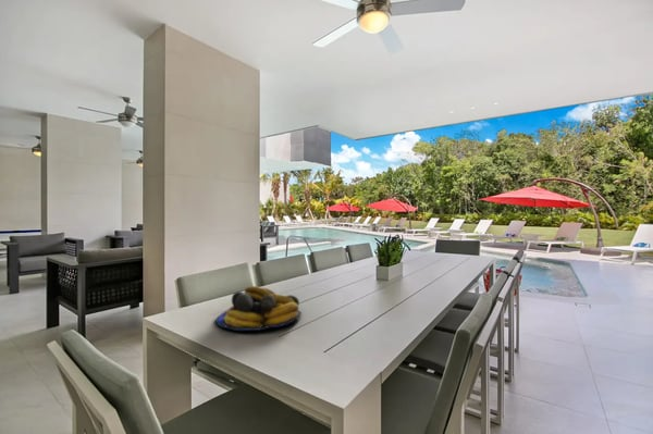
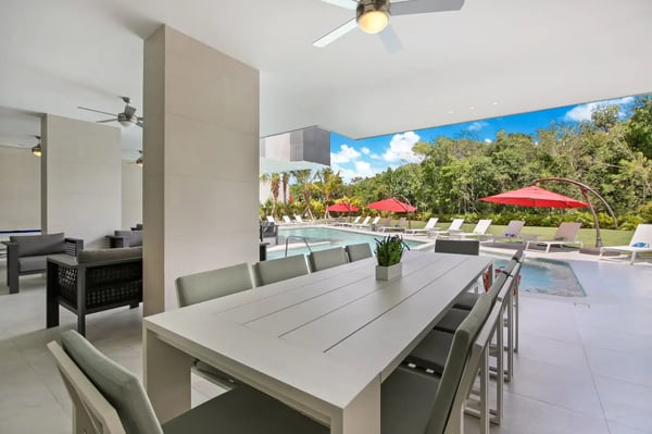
- fruit bowl [214,285,303,332]
